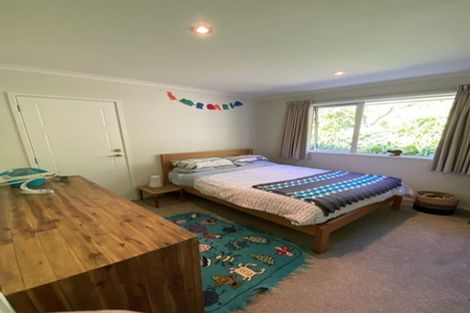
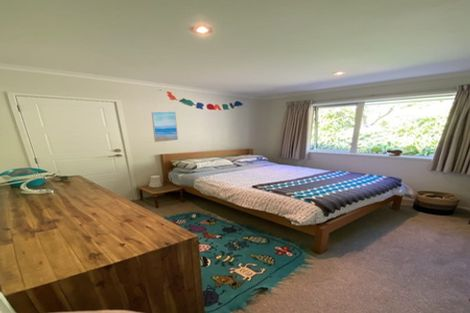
+ wall art [151,111,179,143]
